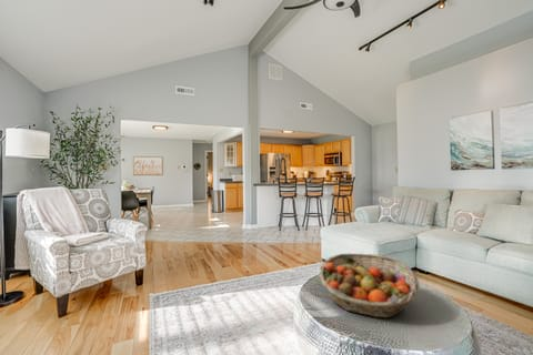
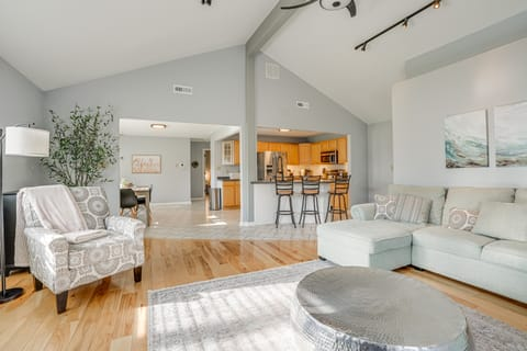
- fruit basket [318,252,420,318]
